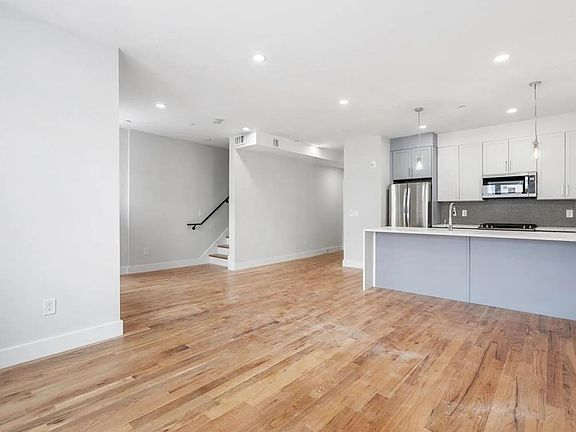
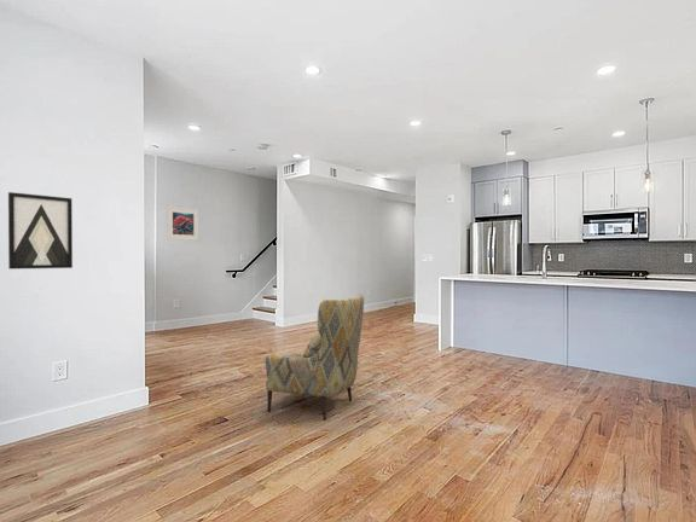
+ armchair [265,292,365,422]
+ wall art [7,191,74,271]
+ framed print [166,205,199,242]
